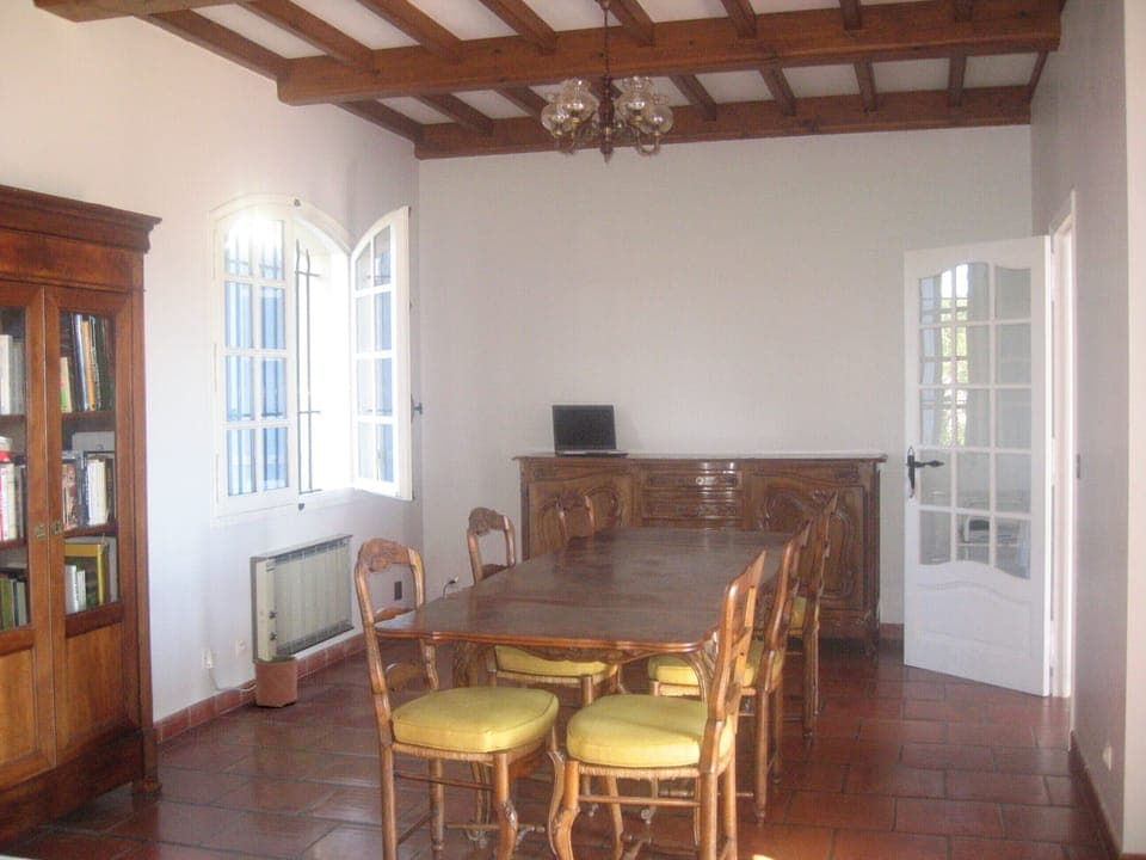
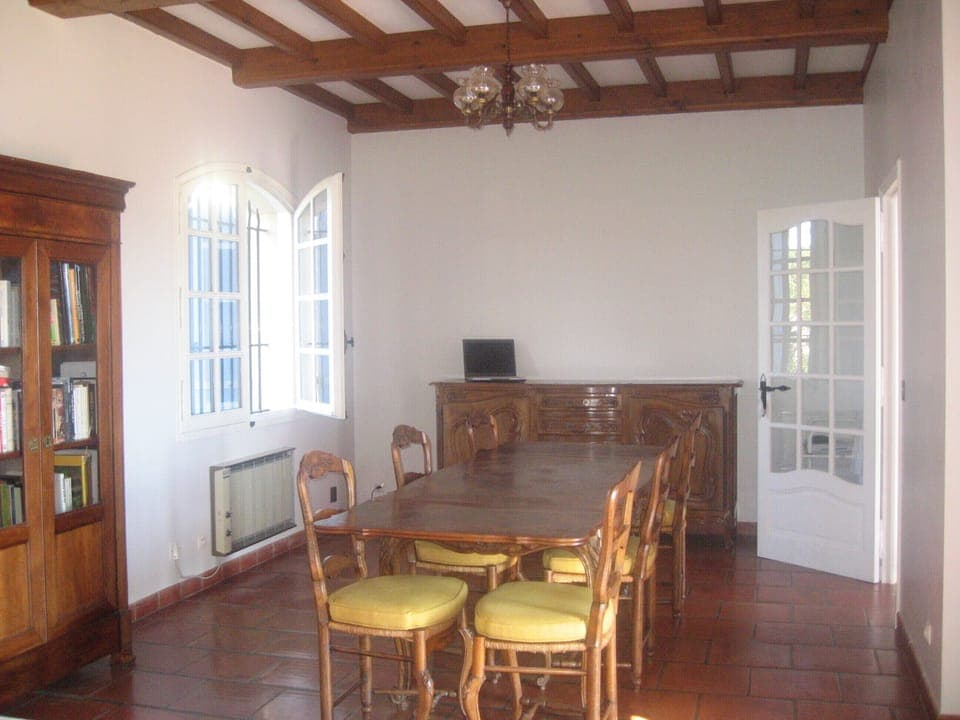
- planter [253,653,298,708]
